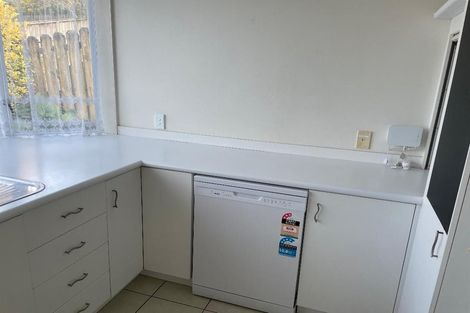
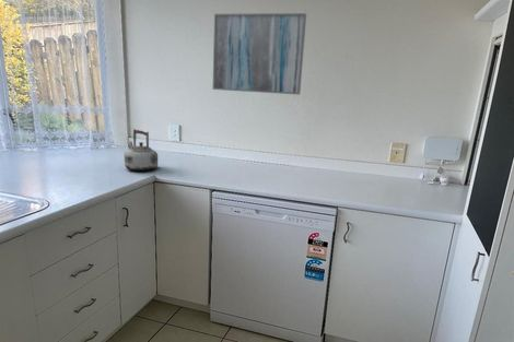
+ kettle [124,128,159,172]
+ wall art [212,12,307,95]
